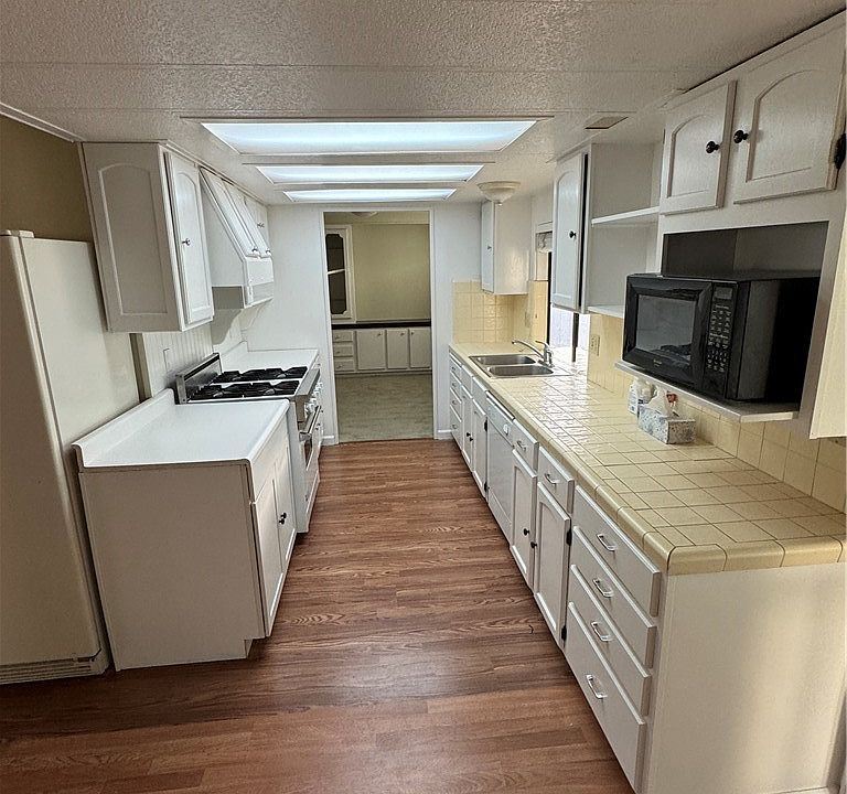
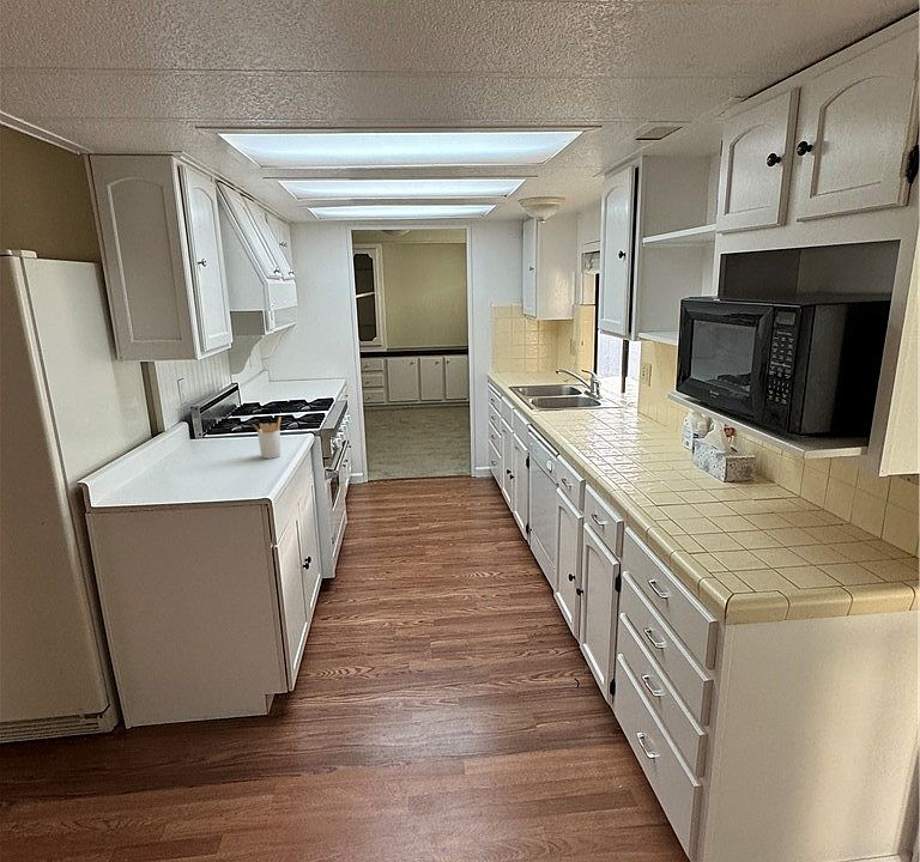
+ utensil holder [252,415,283,460]
